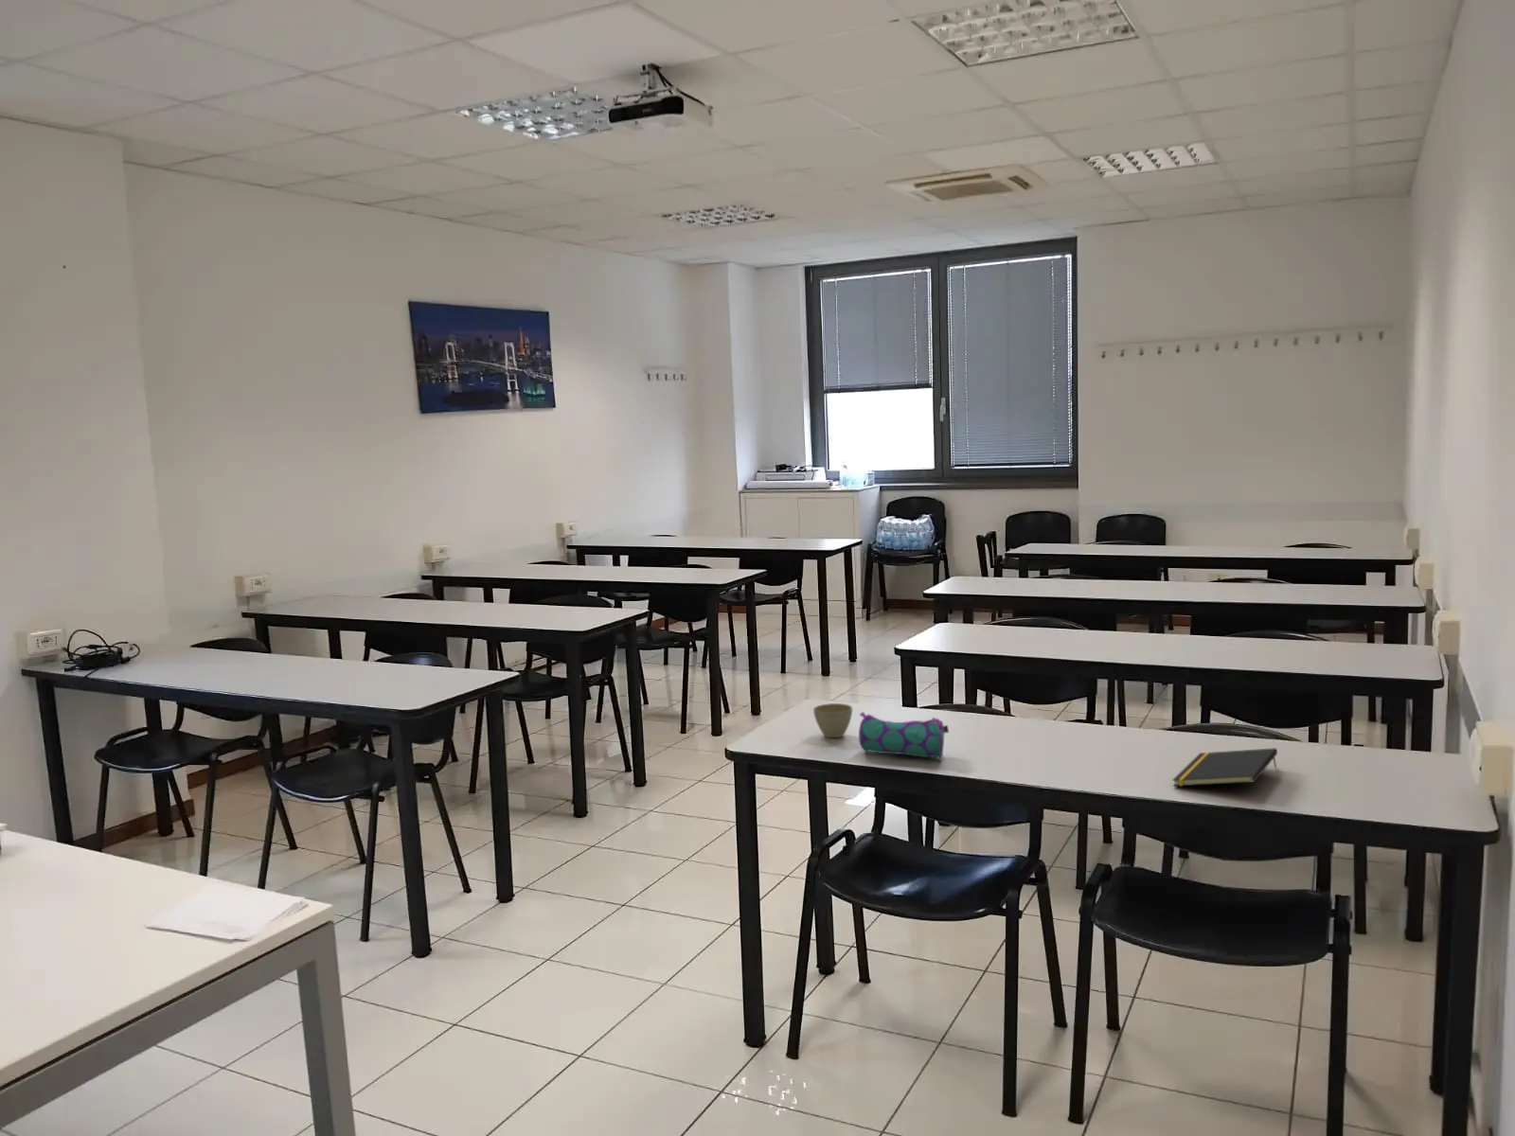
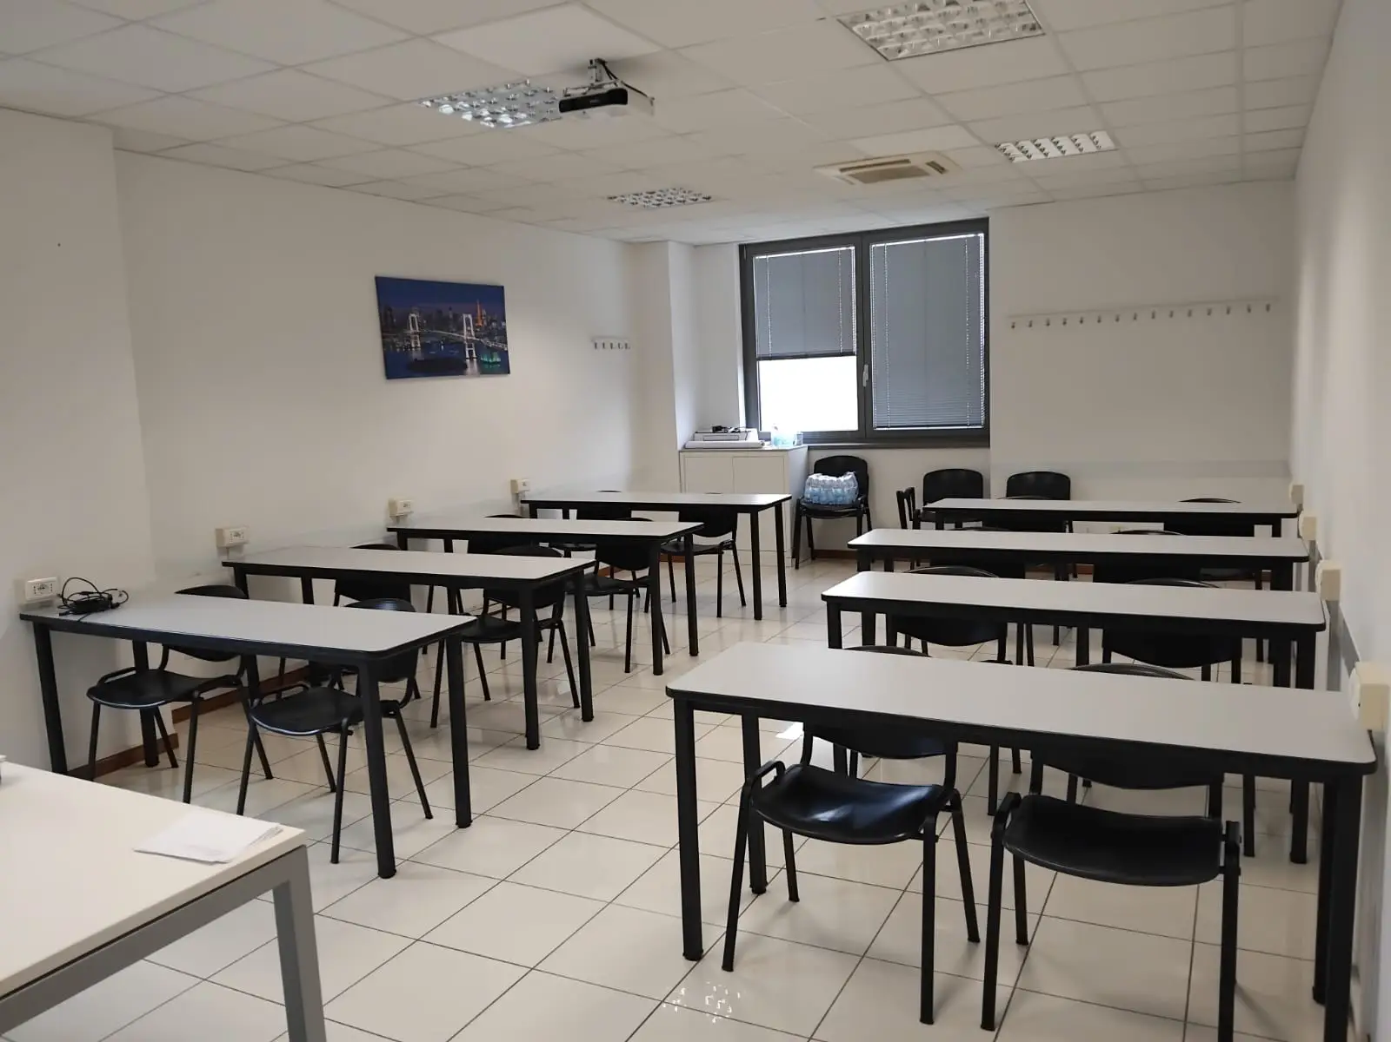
- flower pot [812,703,853,739]
- notepad [1171,747,1279,786]
- pencil case [858,711,950,759]
